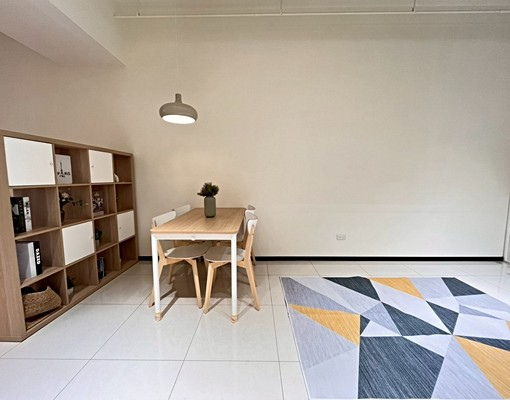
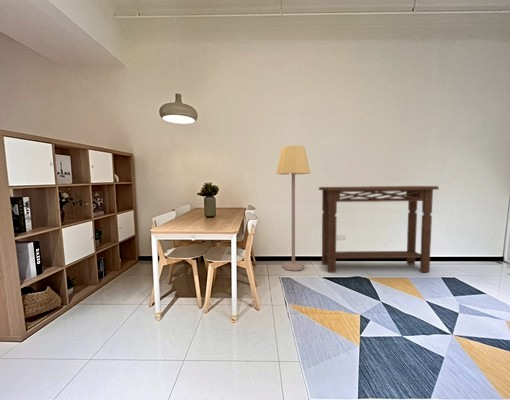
+ console table [318,185,440,274]
+ lamp [275,145,311,272]
